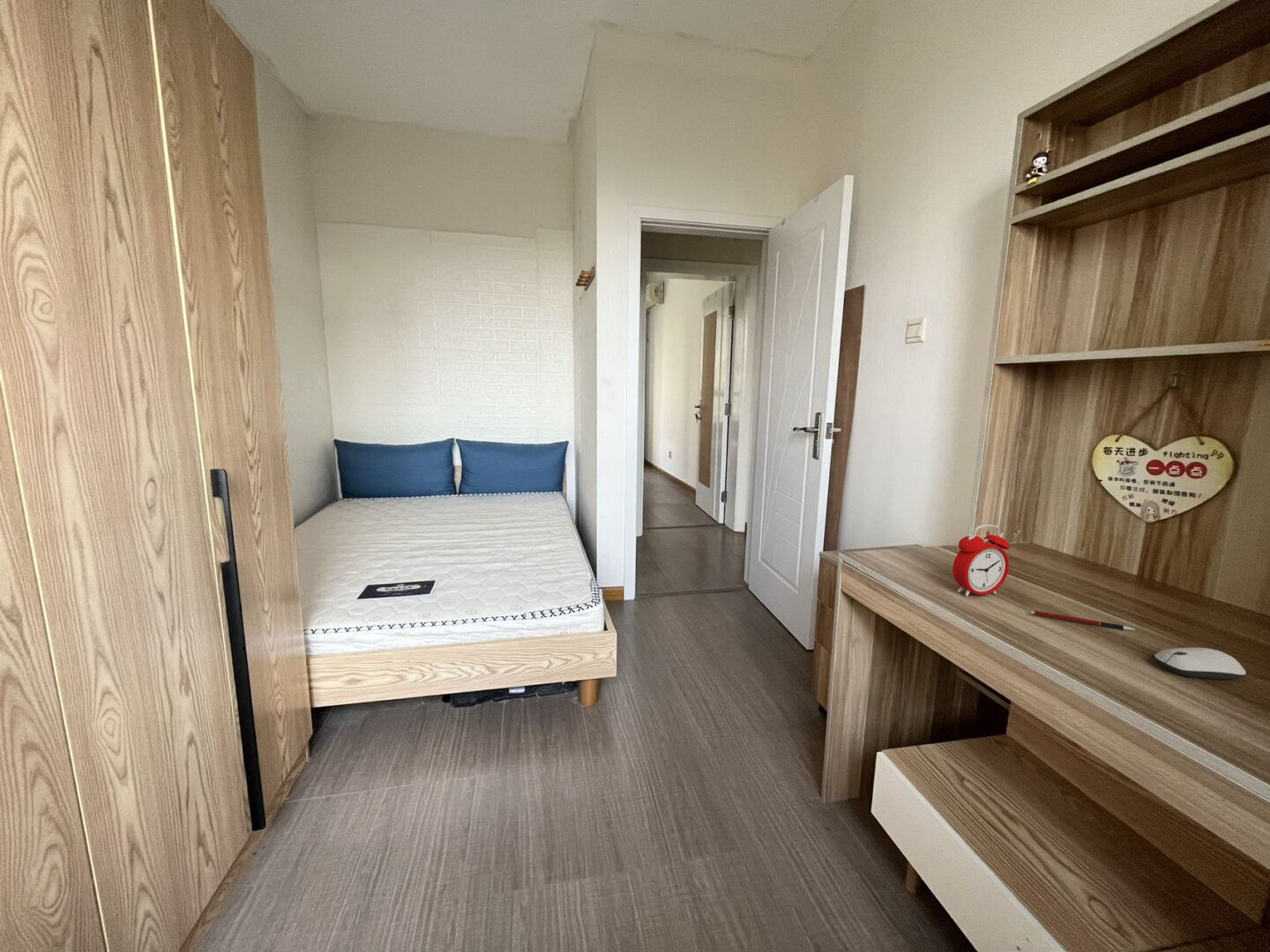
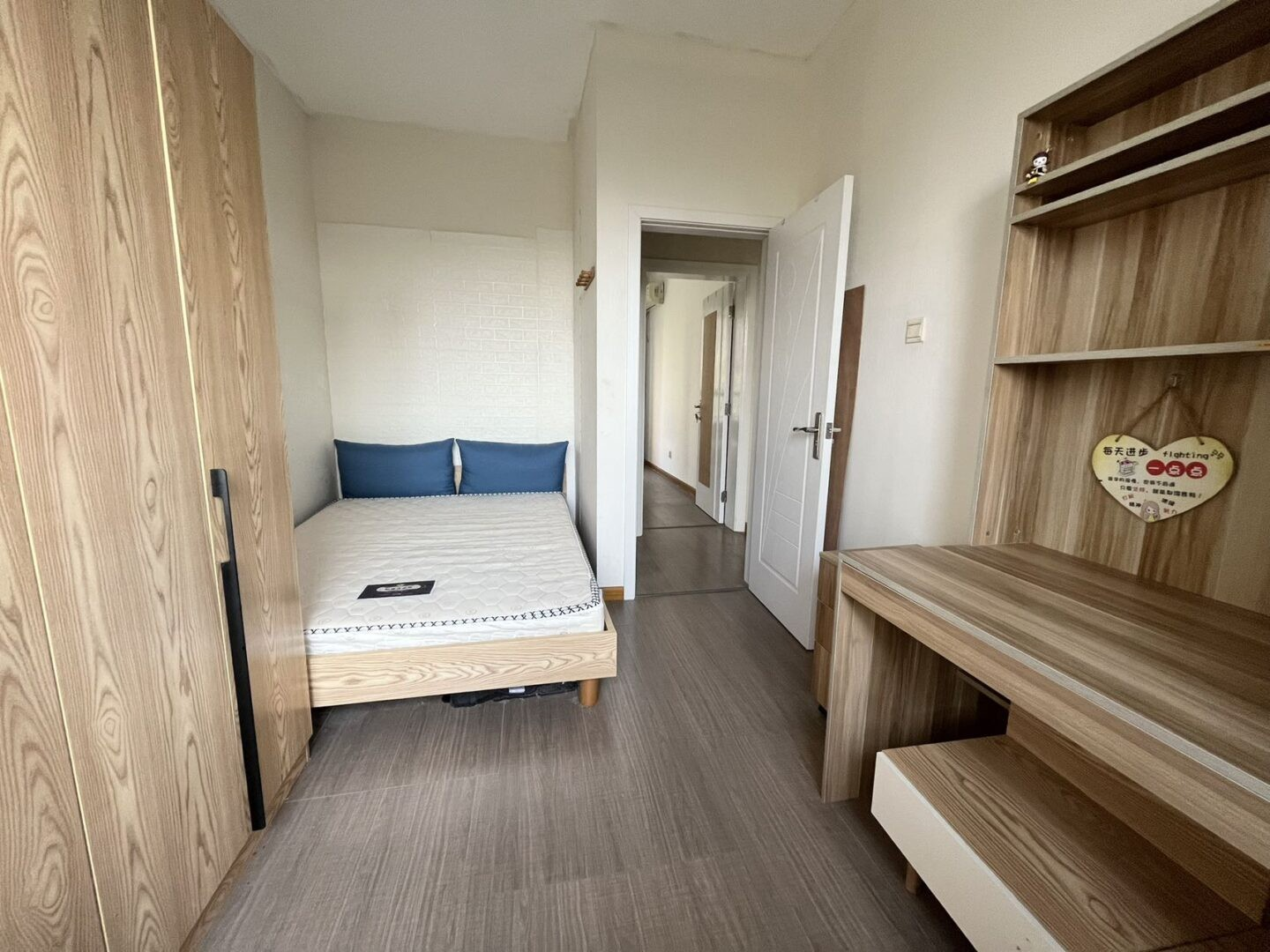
- pen [1030,610,1136,631]
- alarm clock [952,524,1011,597]
- computer mouse [1153,647,1247,680]
